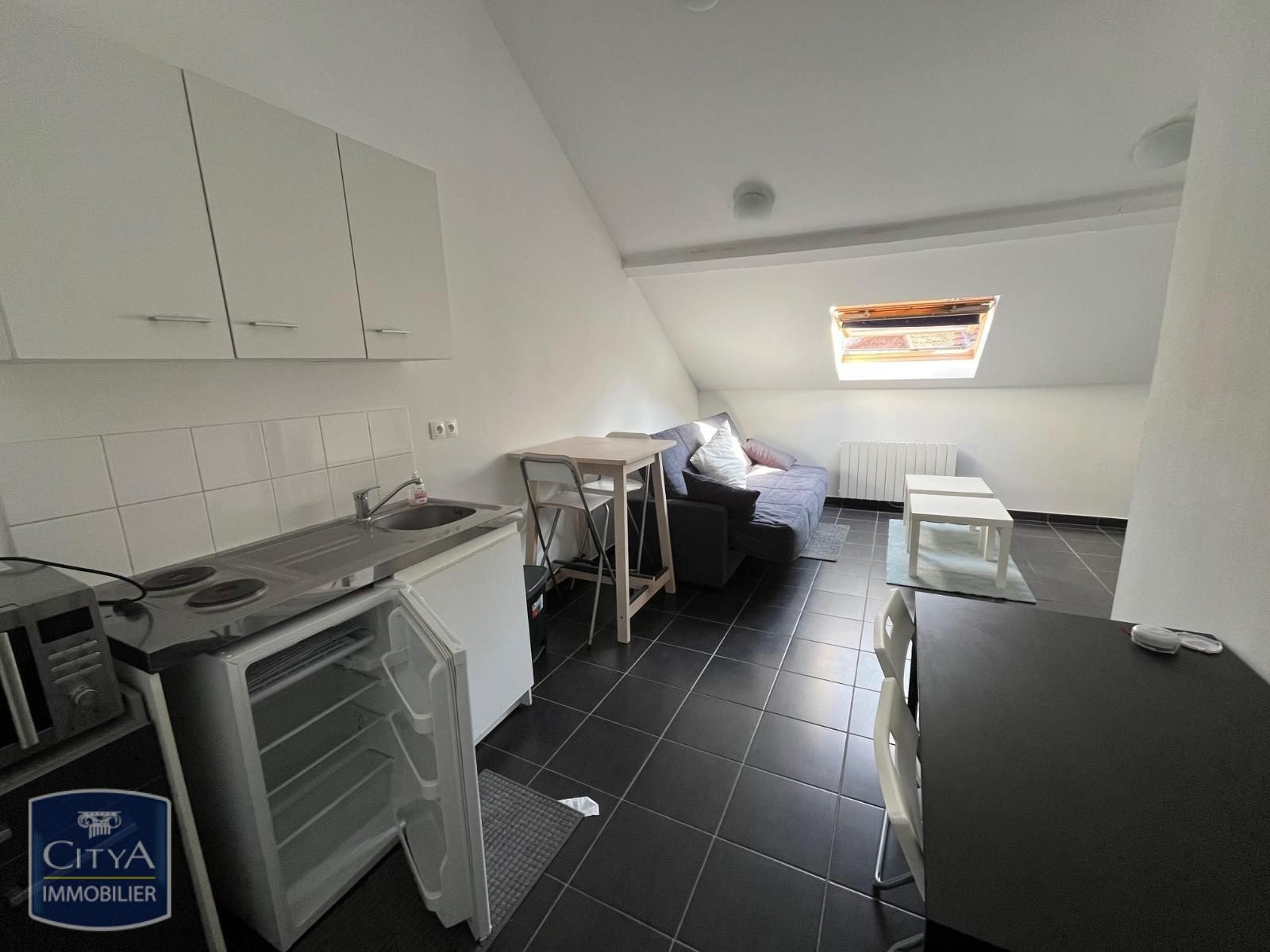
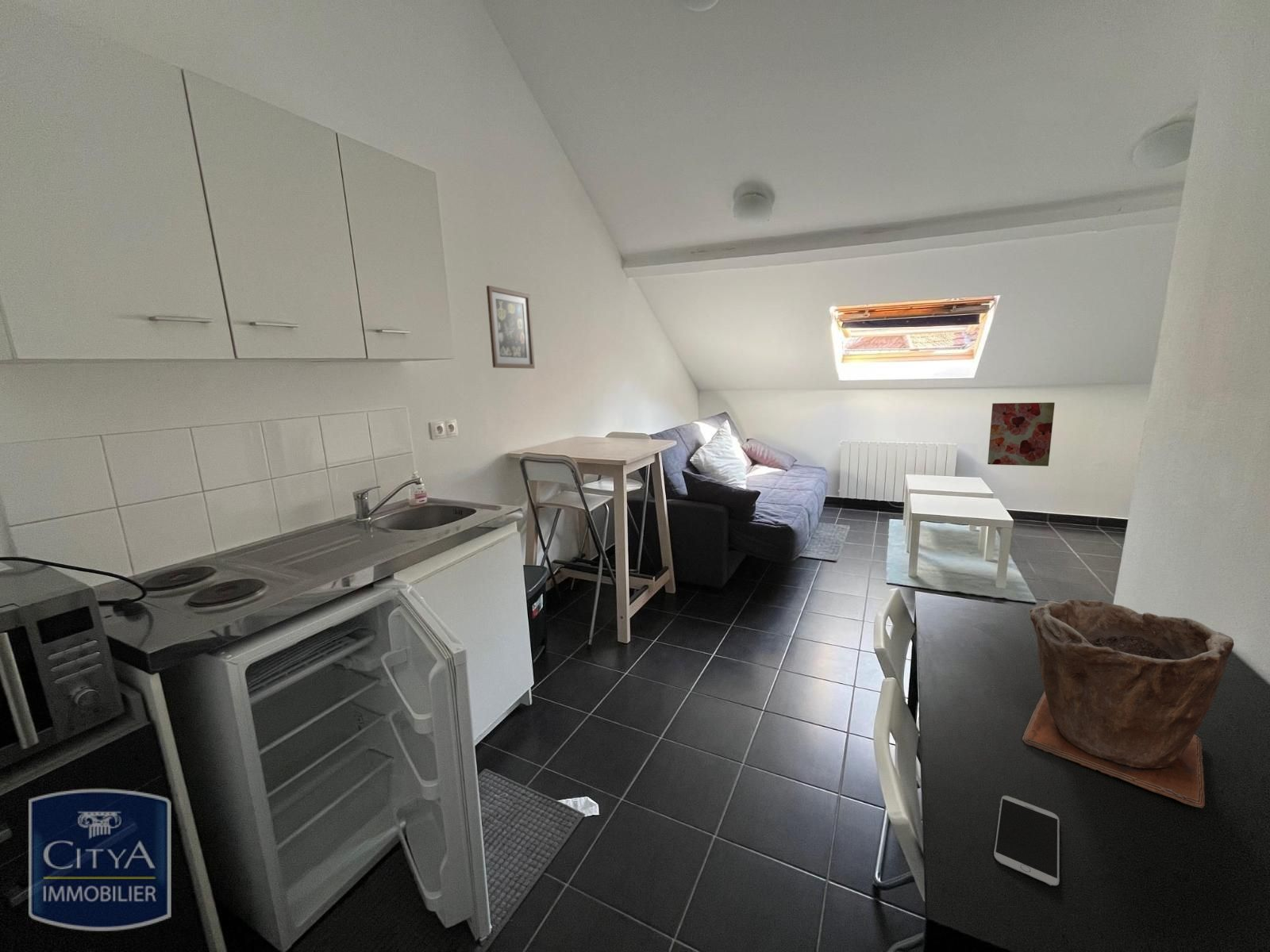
+ plant pot [1022,598,1235,809]
+ wall art [486,285,536,369]
+ wall art [987,401,1056,467]
+ smartphone [993,795,1060,886]
